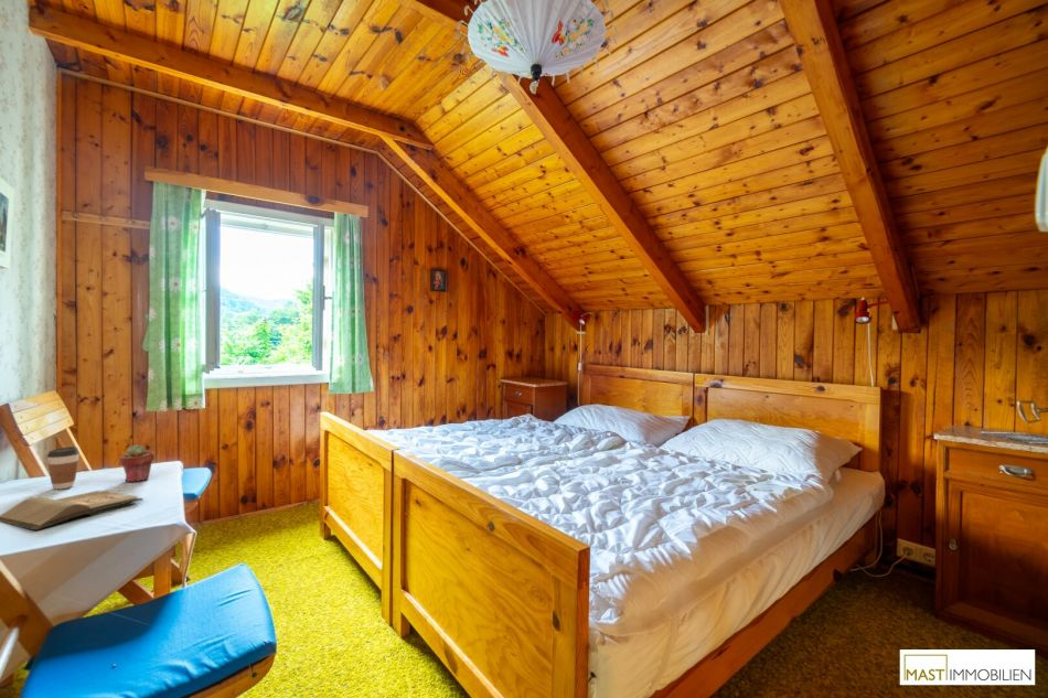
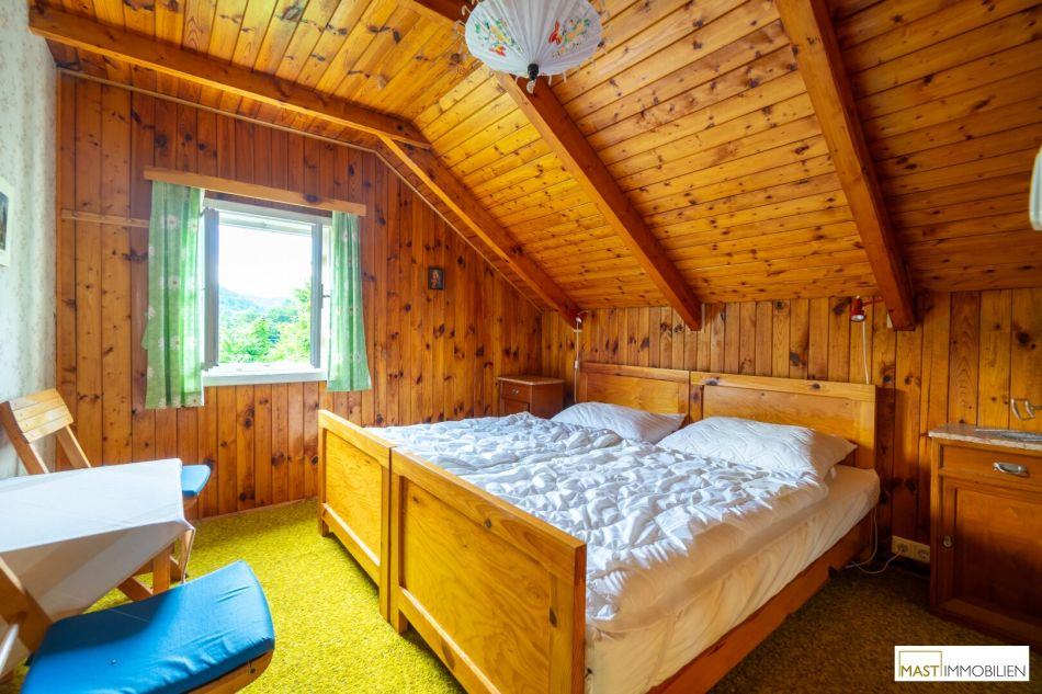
- hardback book [0,490,145,531]
- coffee cup [46,445,81,491]
- potted succulent [118,443,156,483]
